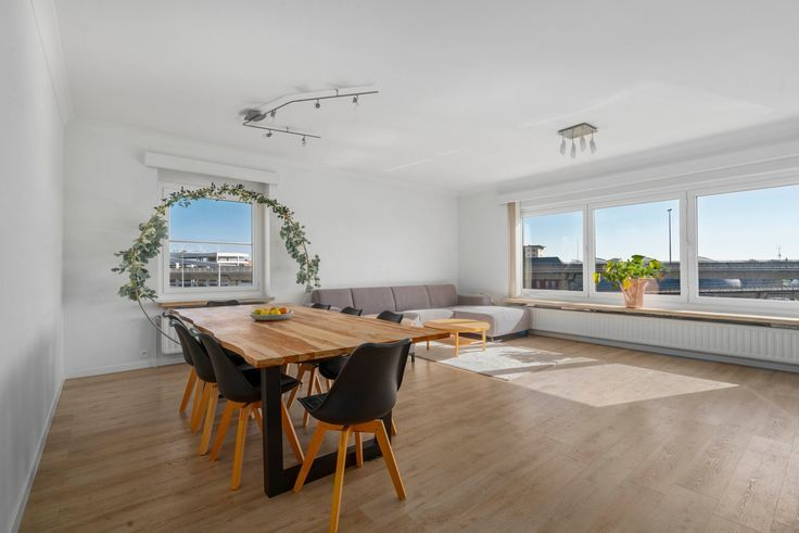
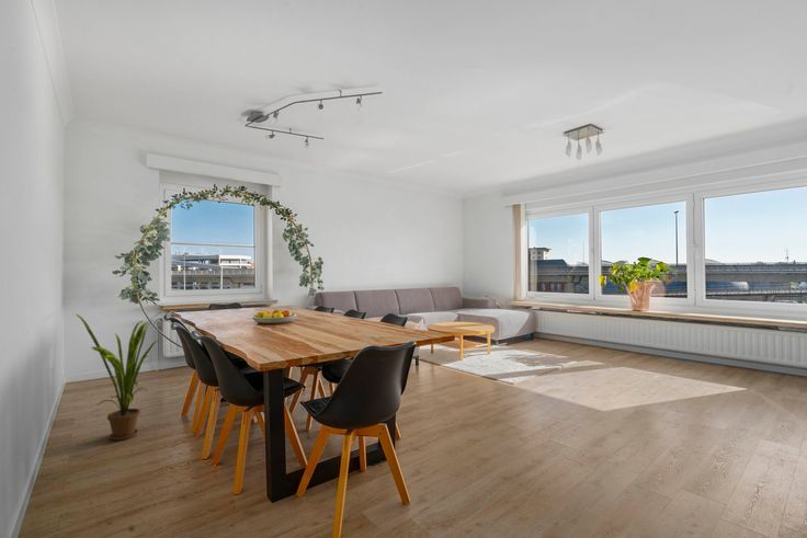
+ house plant [76,309,168,442]
